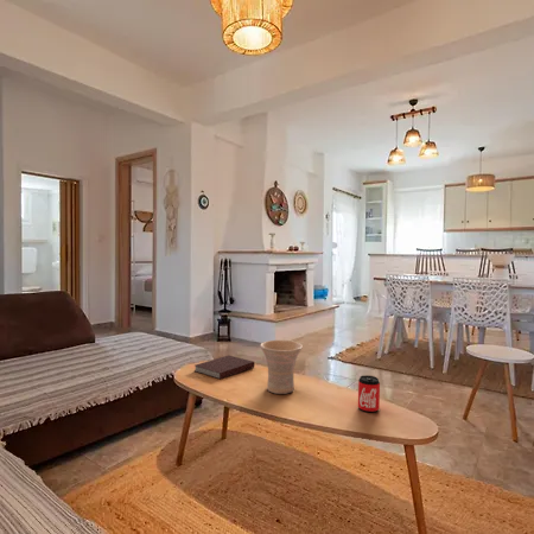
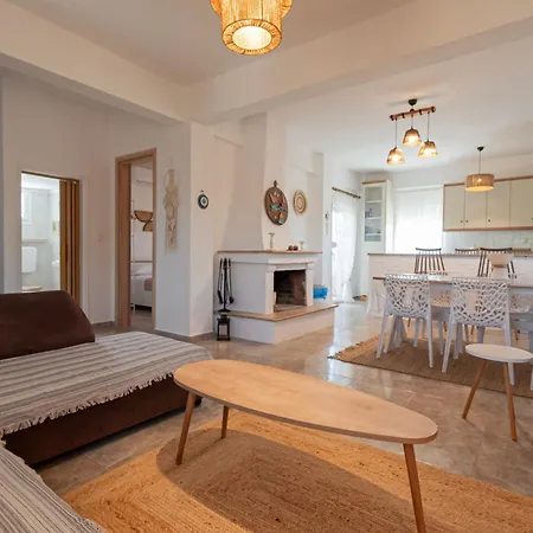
- notebook [193,354,255,381]
- can [357,374,381,413]
- vase [259,339,304,395]
